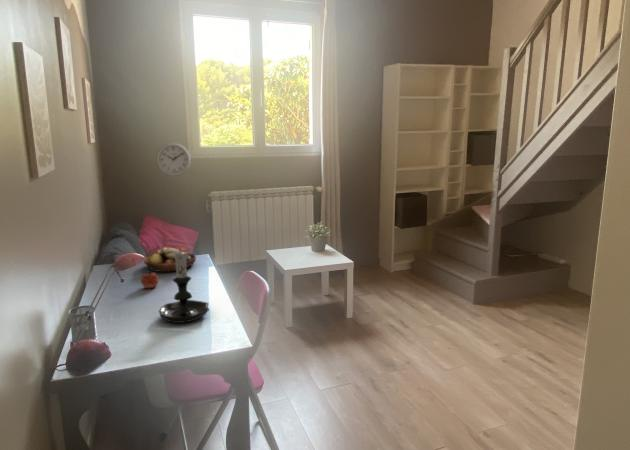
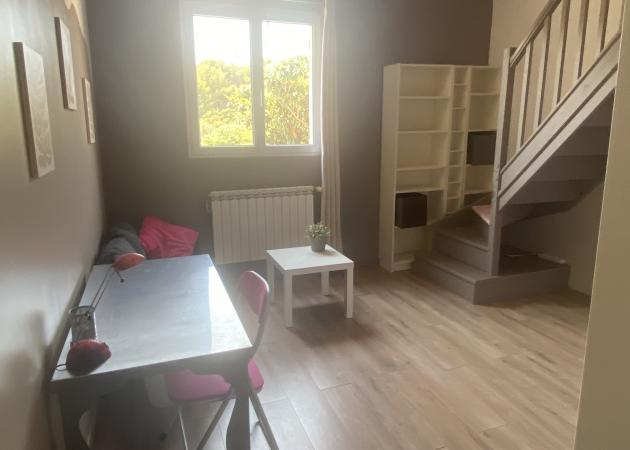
- wall clock [155,142,192,177]
- candle holder [158,247,210,324]
- fruit bowl [143,246,197,273]
- apple [140,271,160,289]
